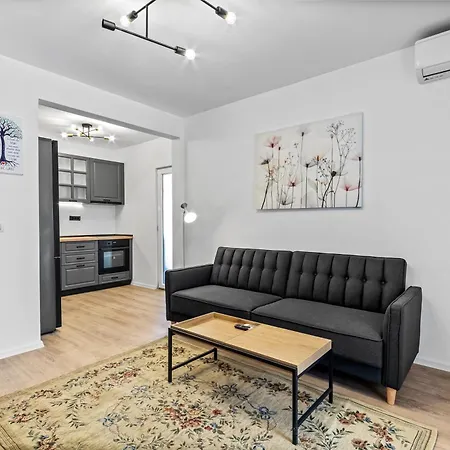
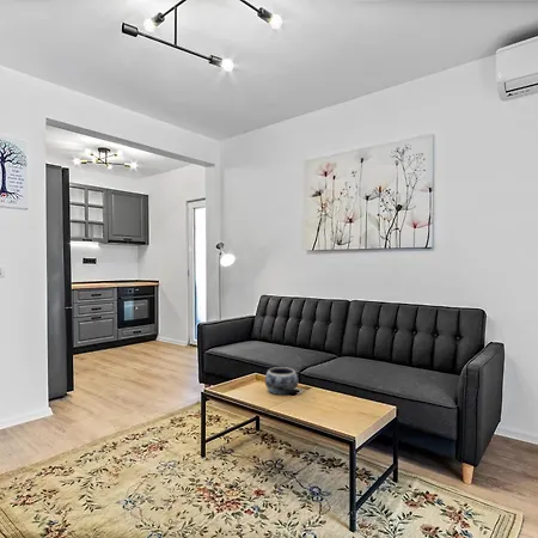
+ decorative bowl [264,366,299,396]
